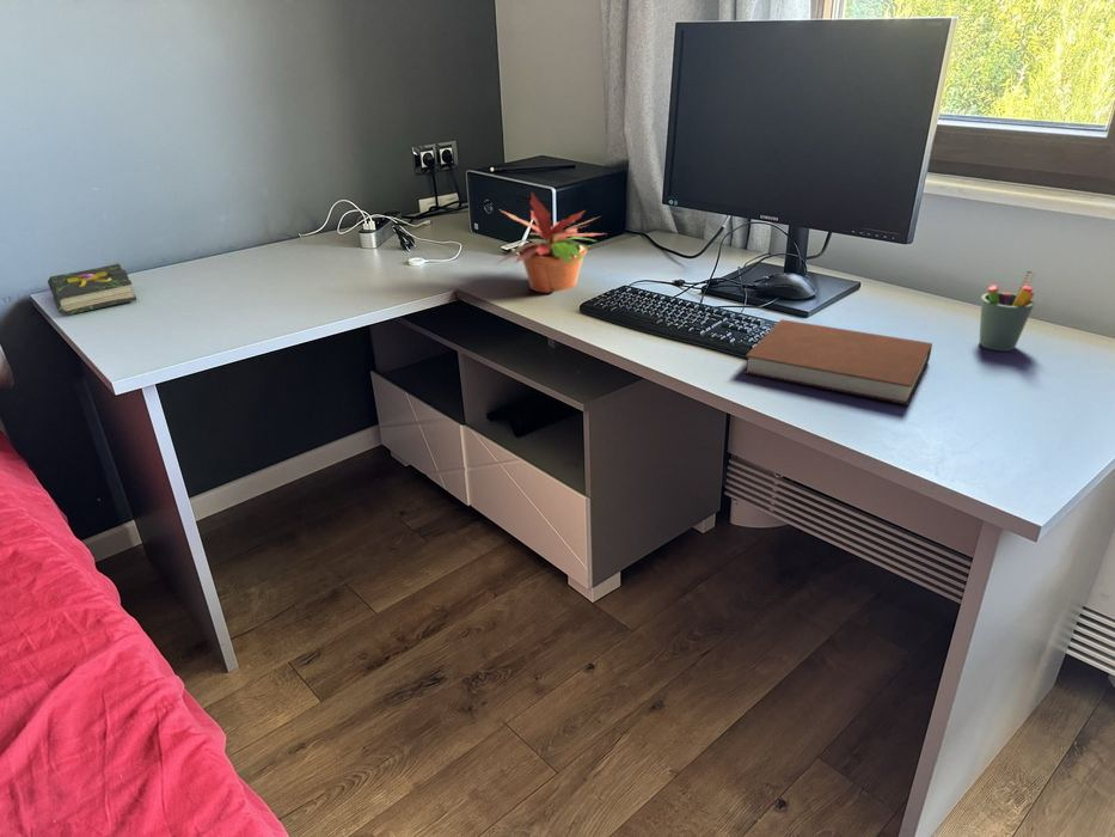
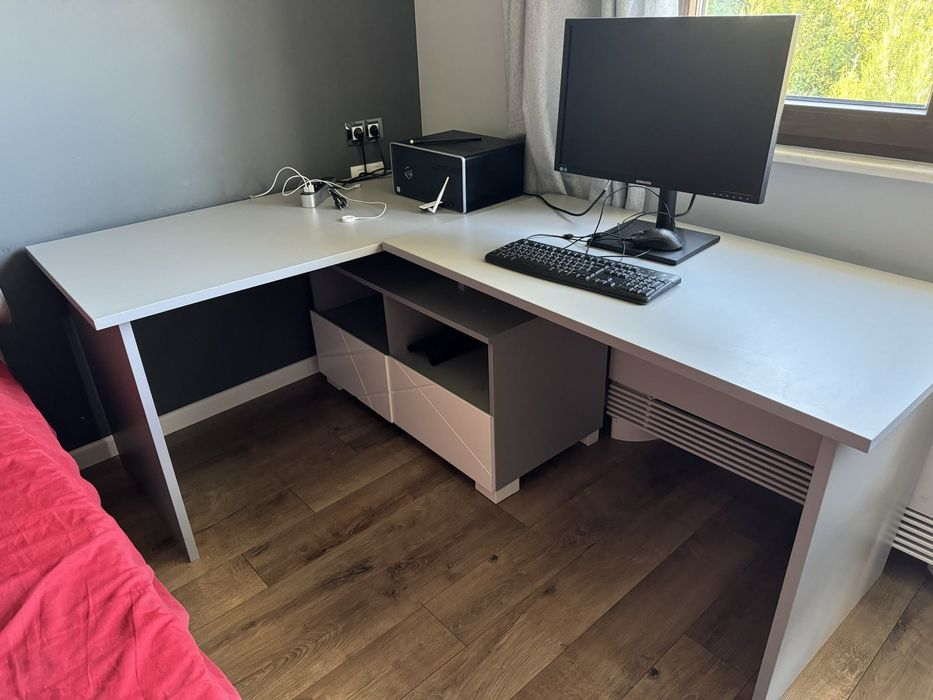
- book [47,263,137,317]
- potted plant [495,191,607,294]
- notebook [742,318,933,407]
- pen holder [979,269,1037,353]
